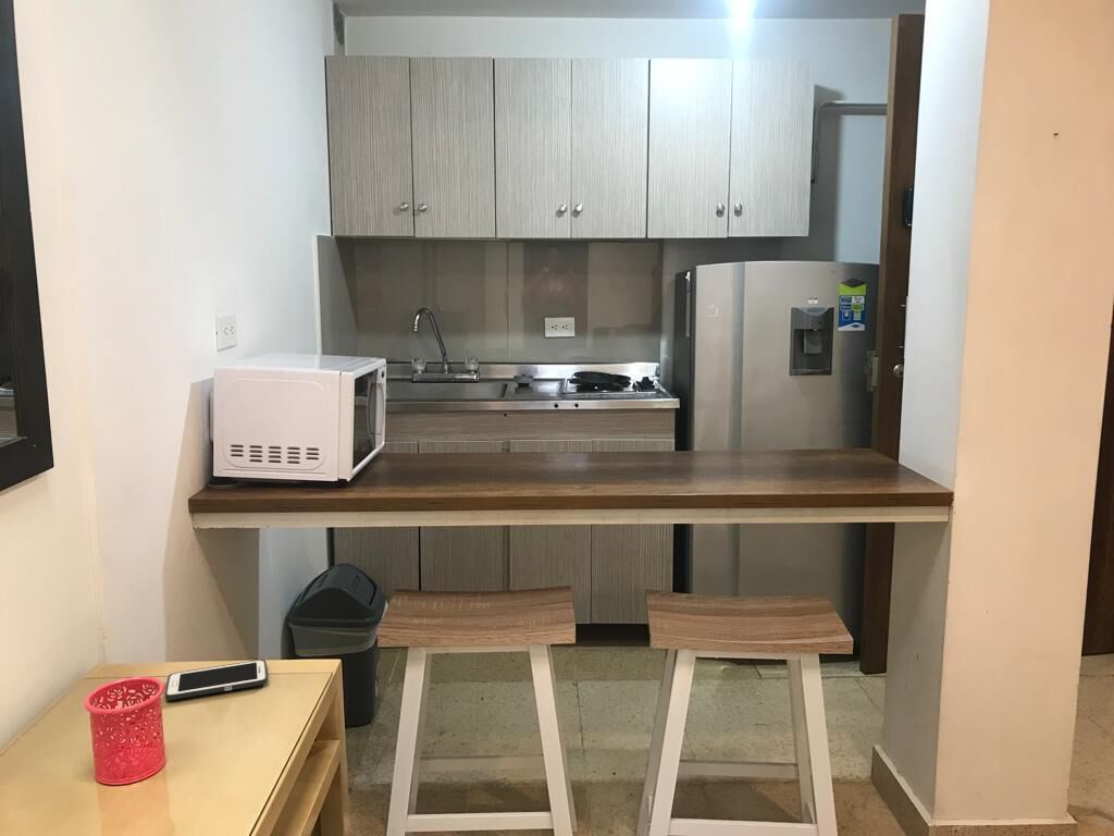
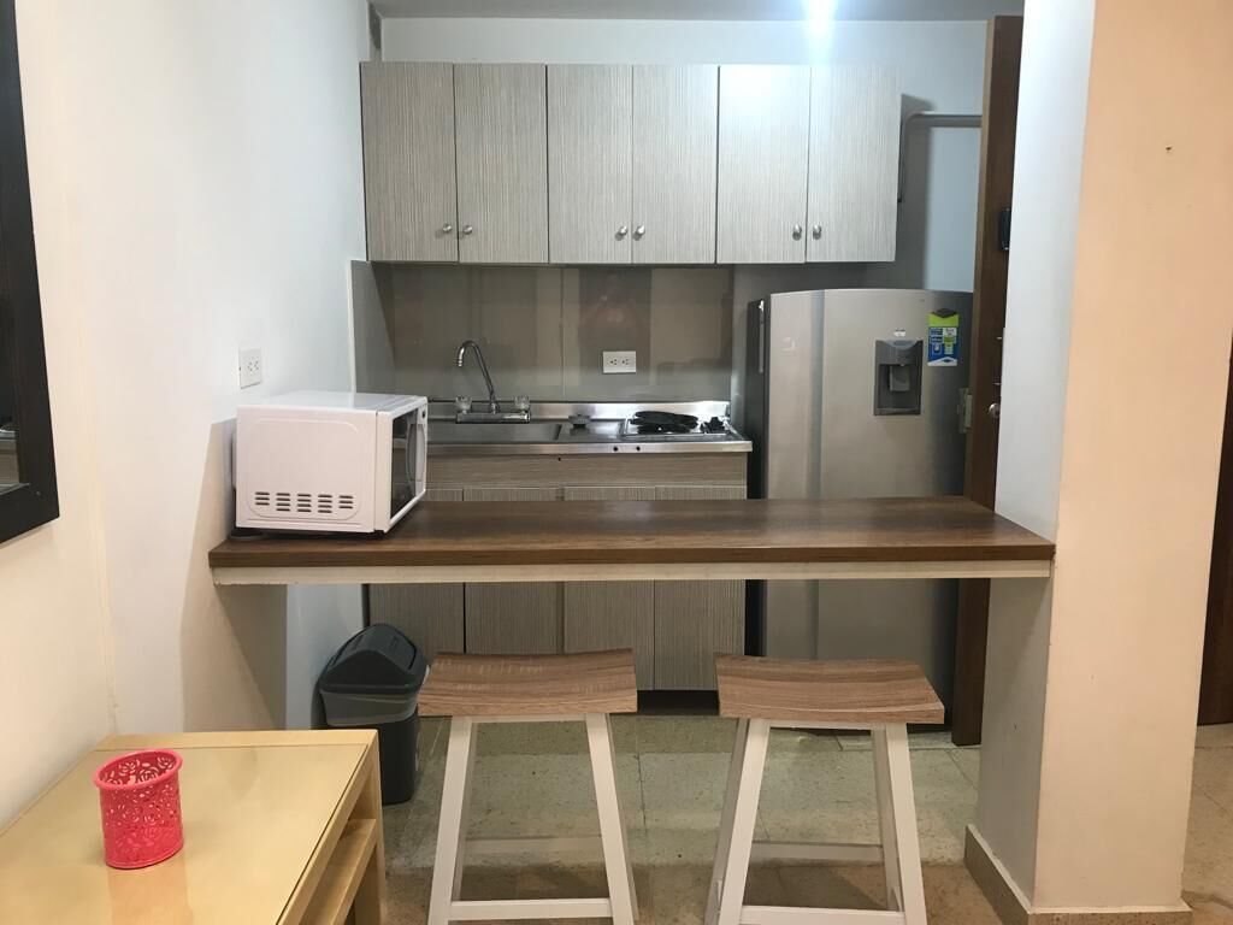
- cell phone [164,659,269,701]
